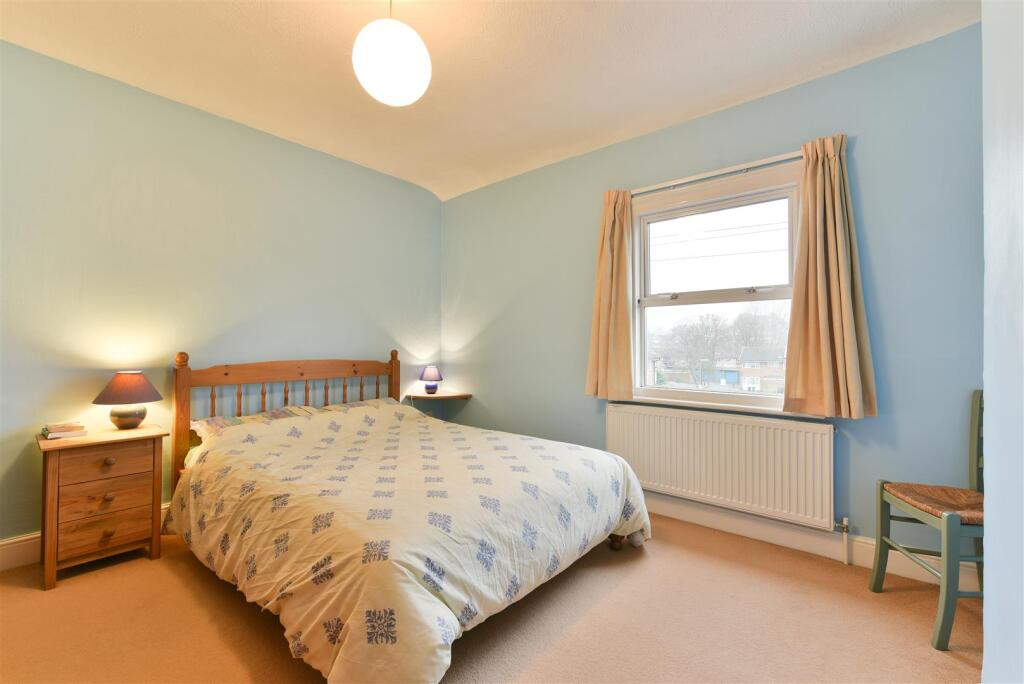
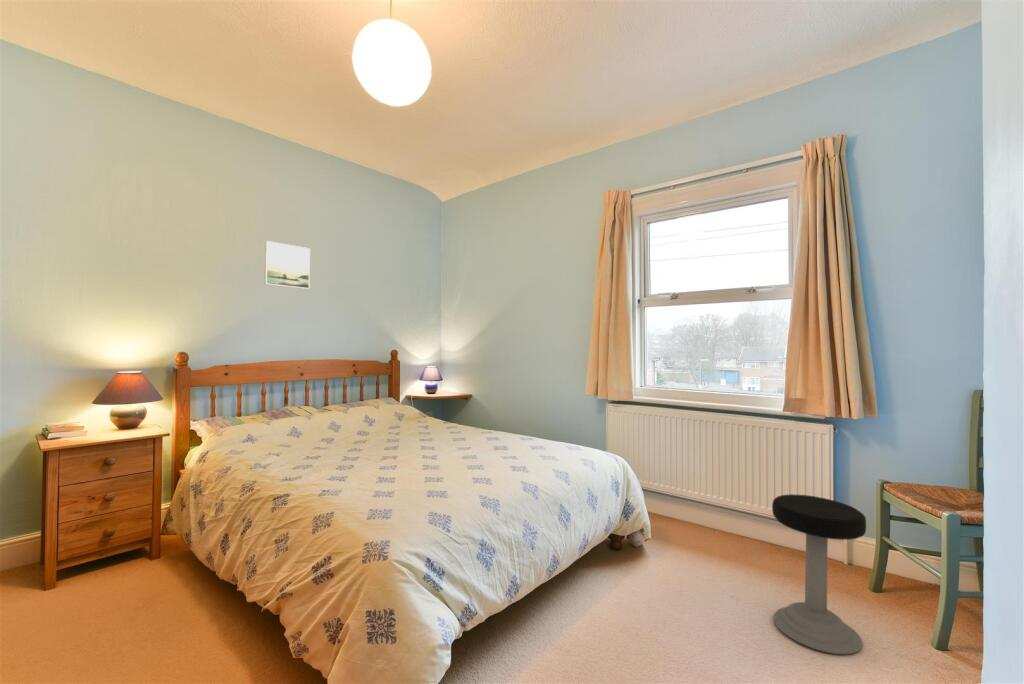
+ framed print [263,240,311,290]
+ stool [771,493,867,656]
